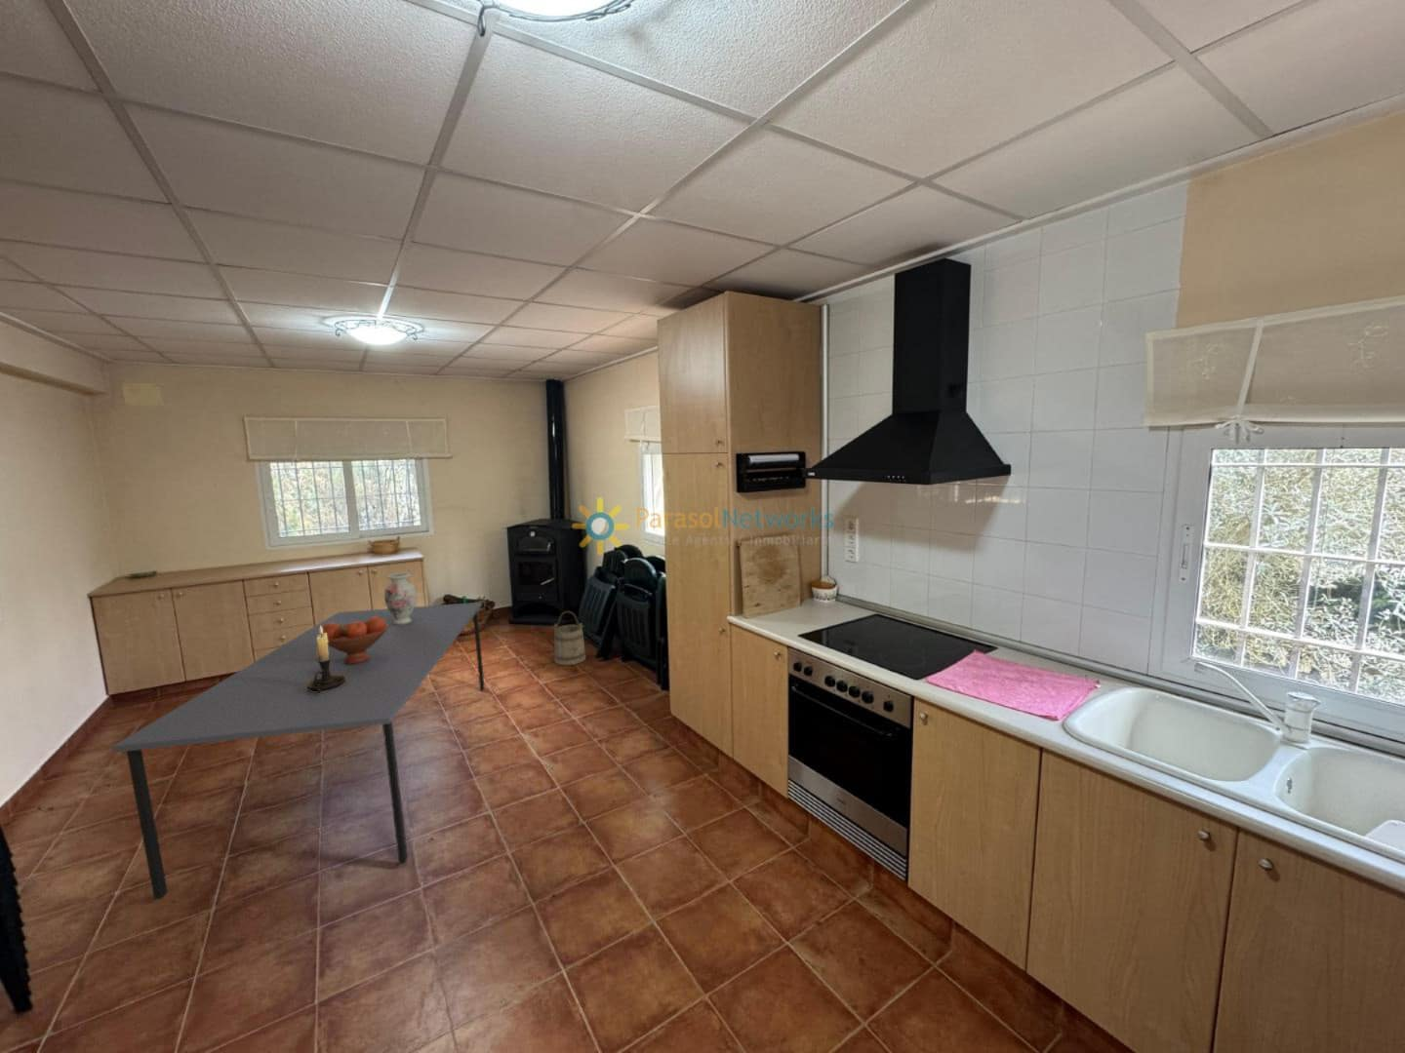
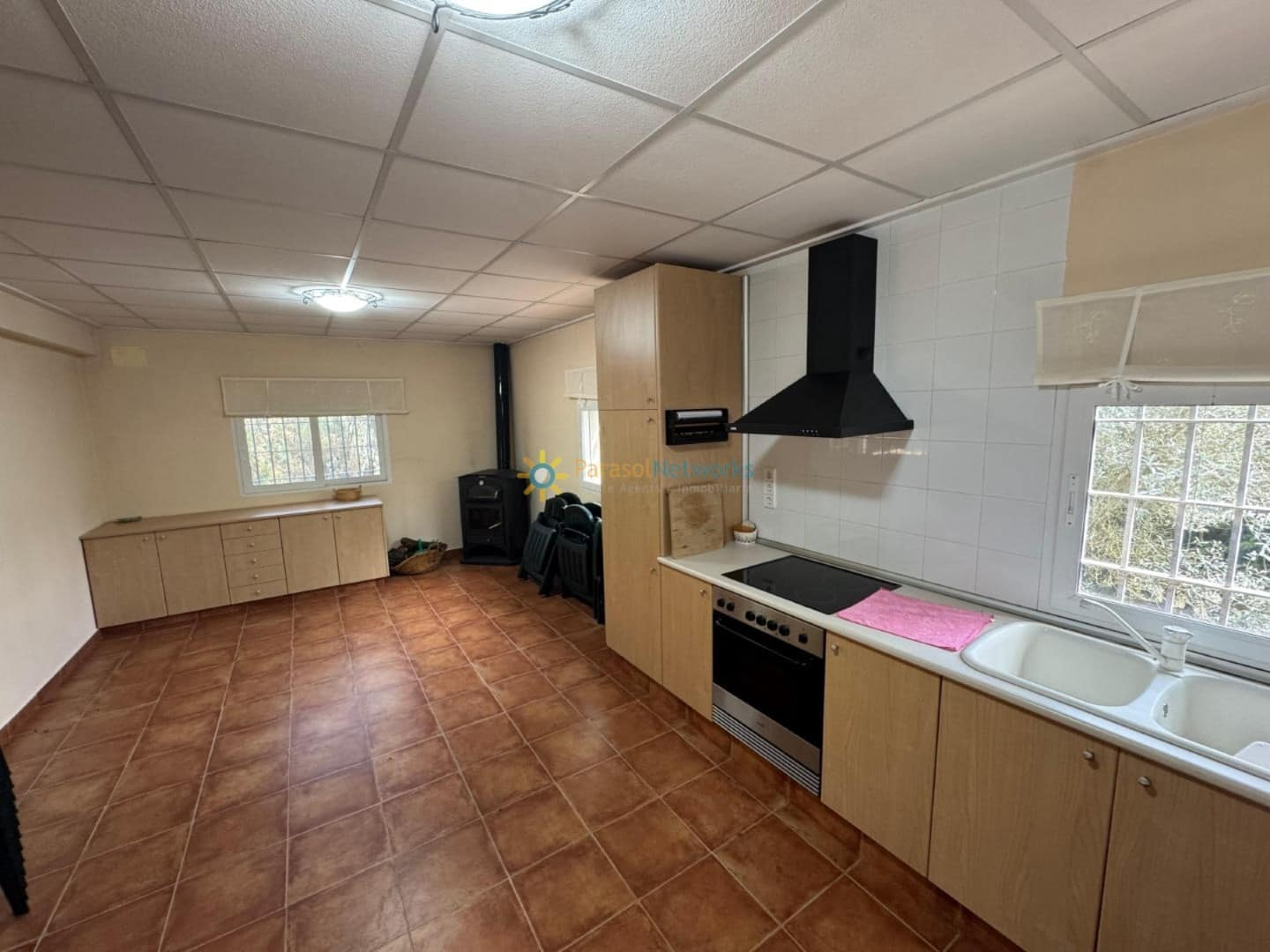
- vase [384,572,417,625]
- fruit bowl [322,616,388,665]
- dining table [112,602,486,900]
- bucket [551,611,586,666]
- candle holder [306,625,346,694]
